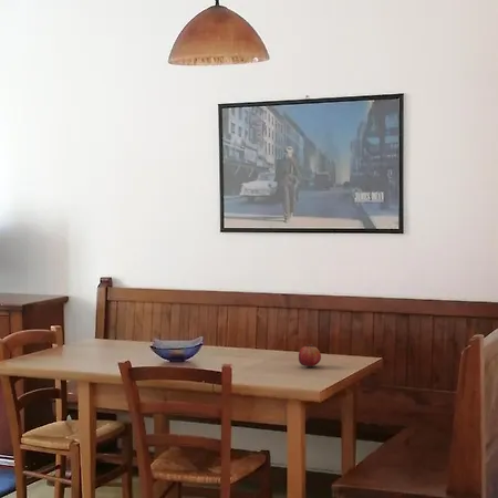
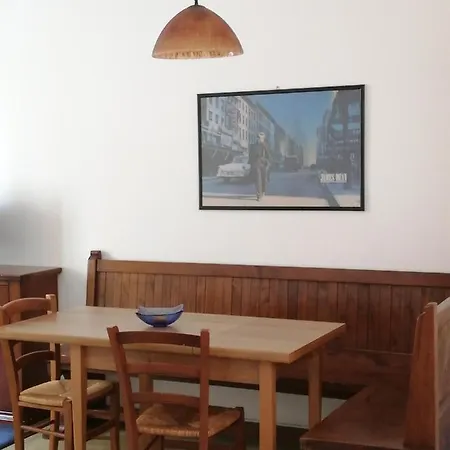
- fruit [298,343,322,367]
